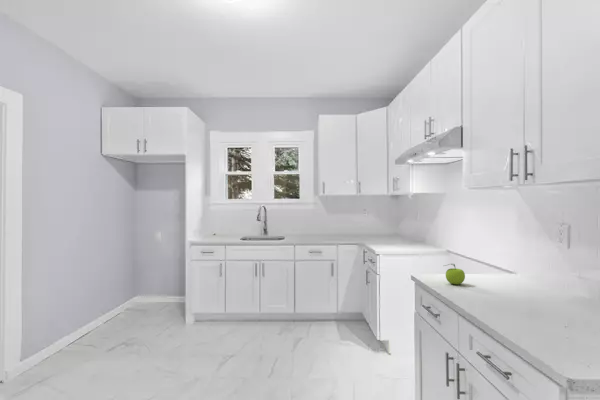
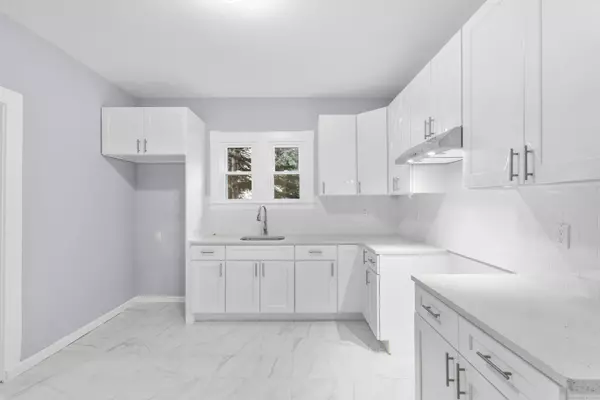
- fruit [444,263,466,285]
